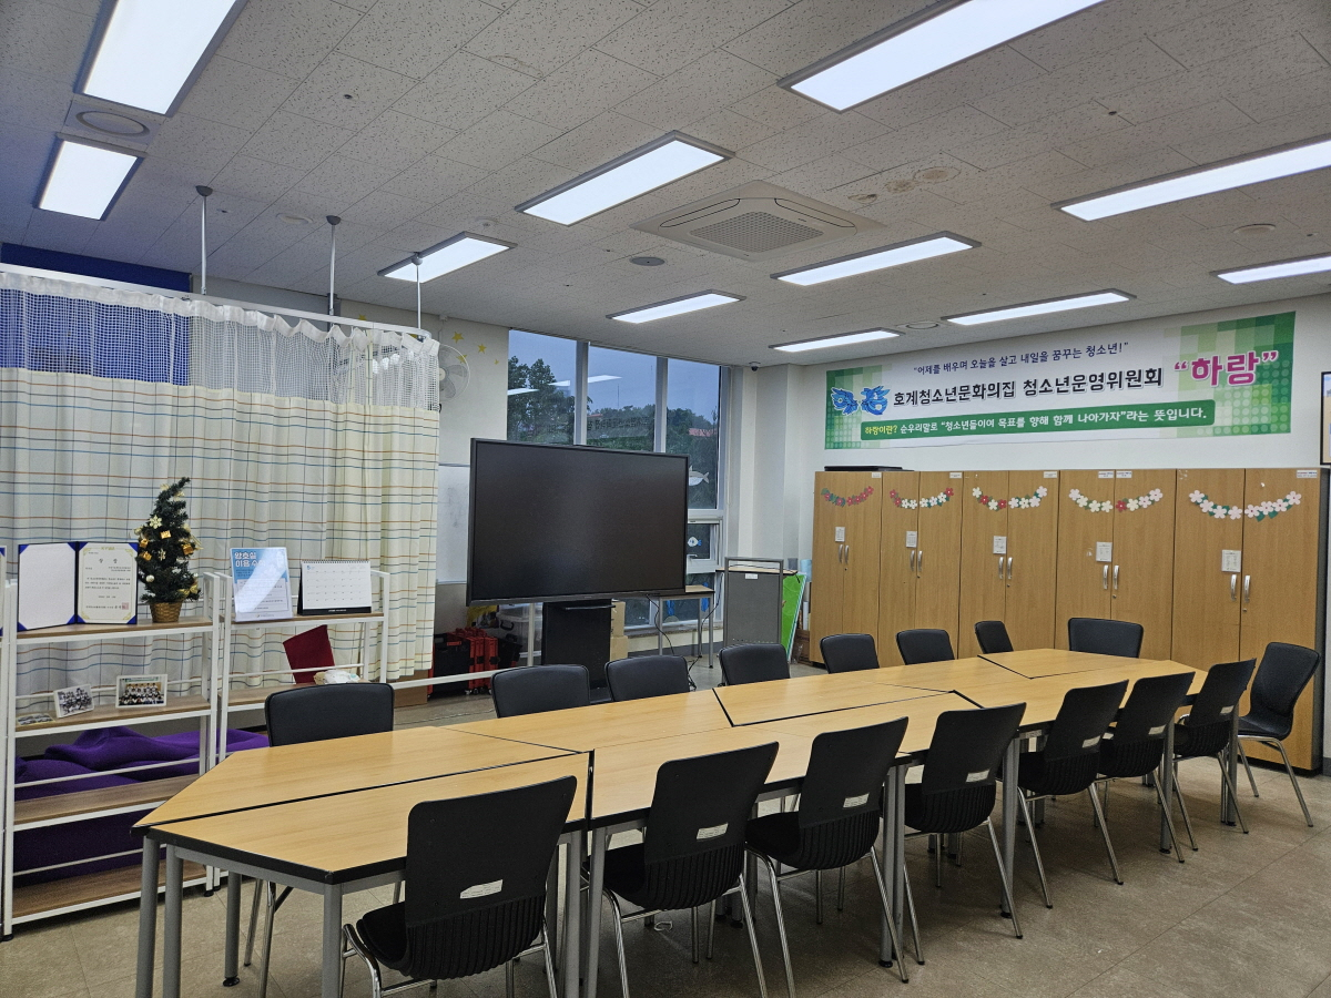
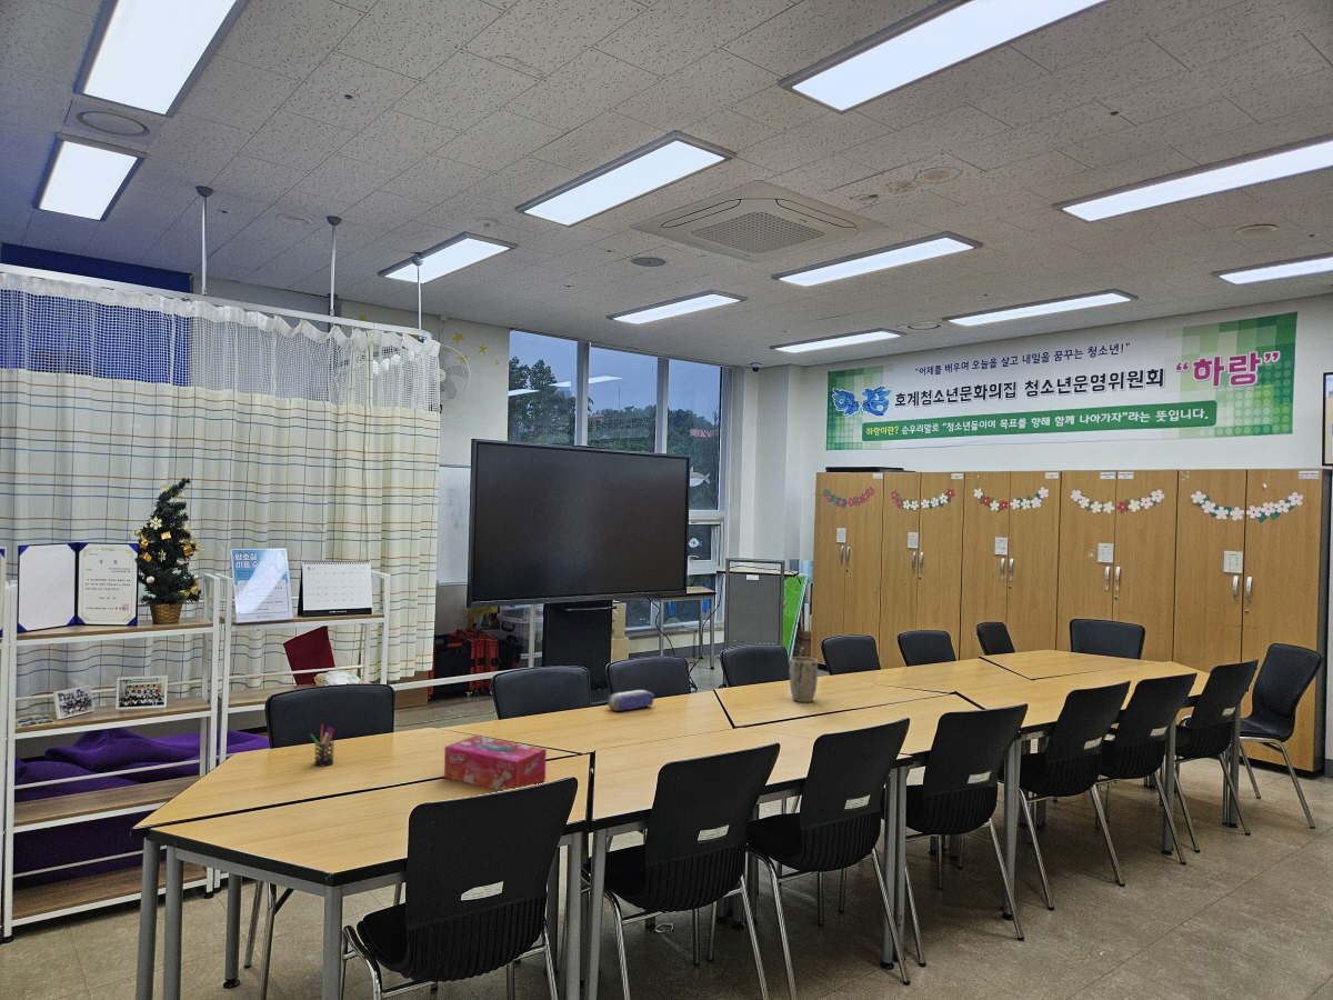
+ pencil case [607,689,655,712]
+ tissue box [443,734,548,791]
+ pen holder [309,723,335,768]
+ plant pot [788,656,819,703]
